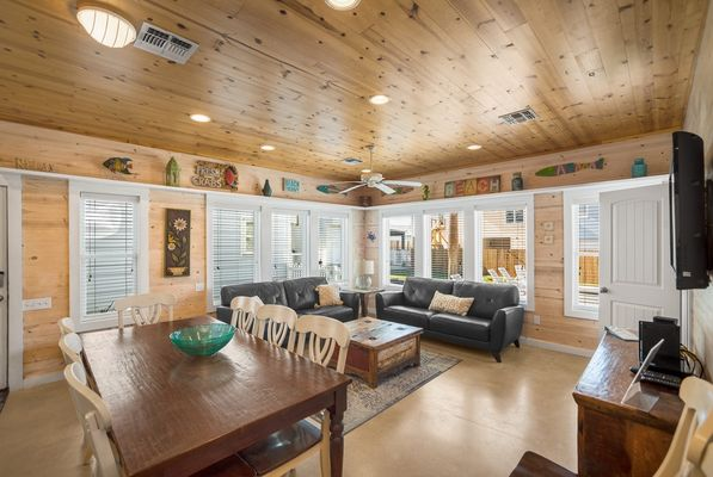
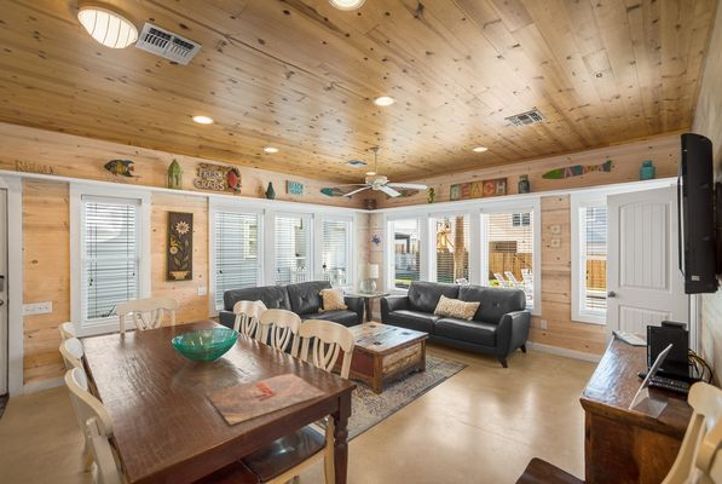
+ placemat [204,371,327,426]
